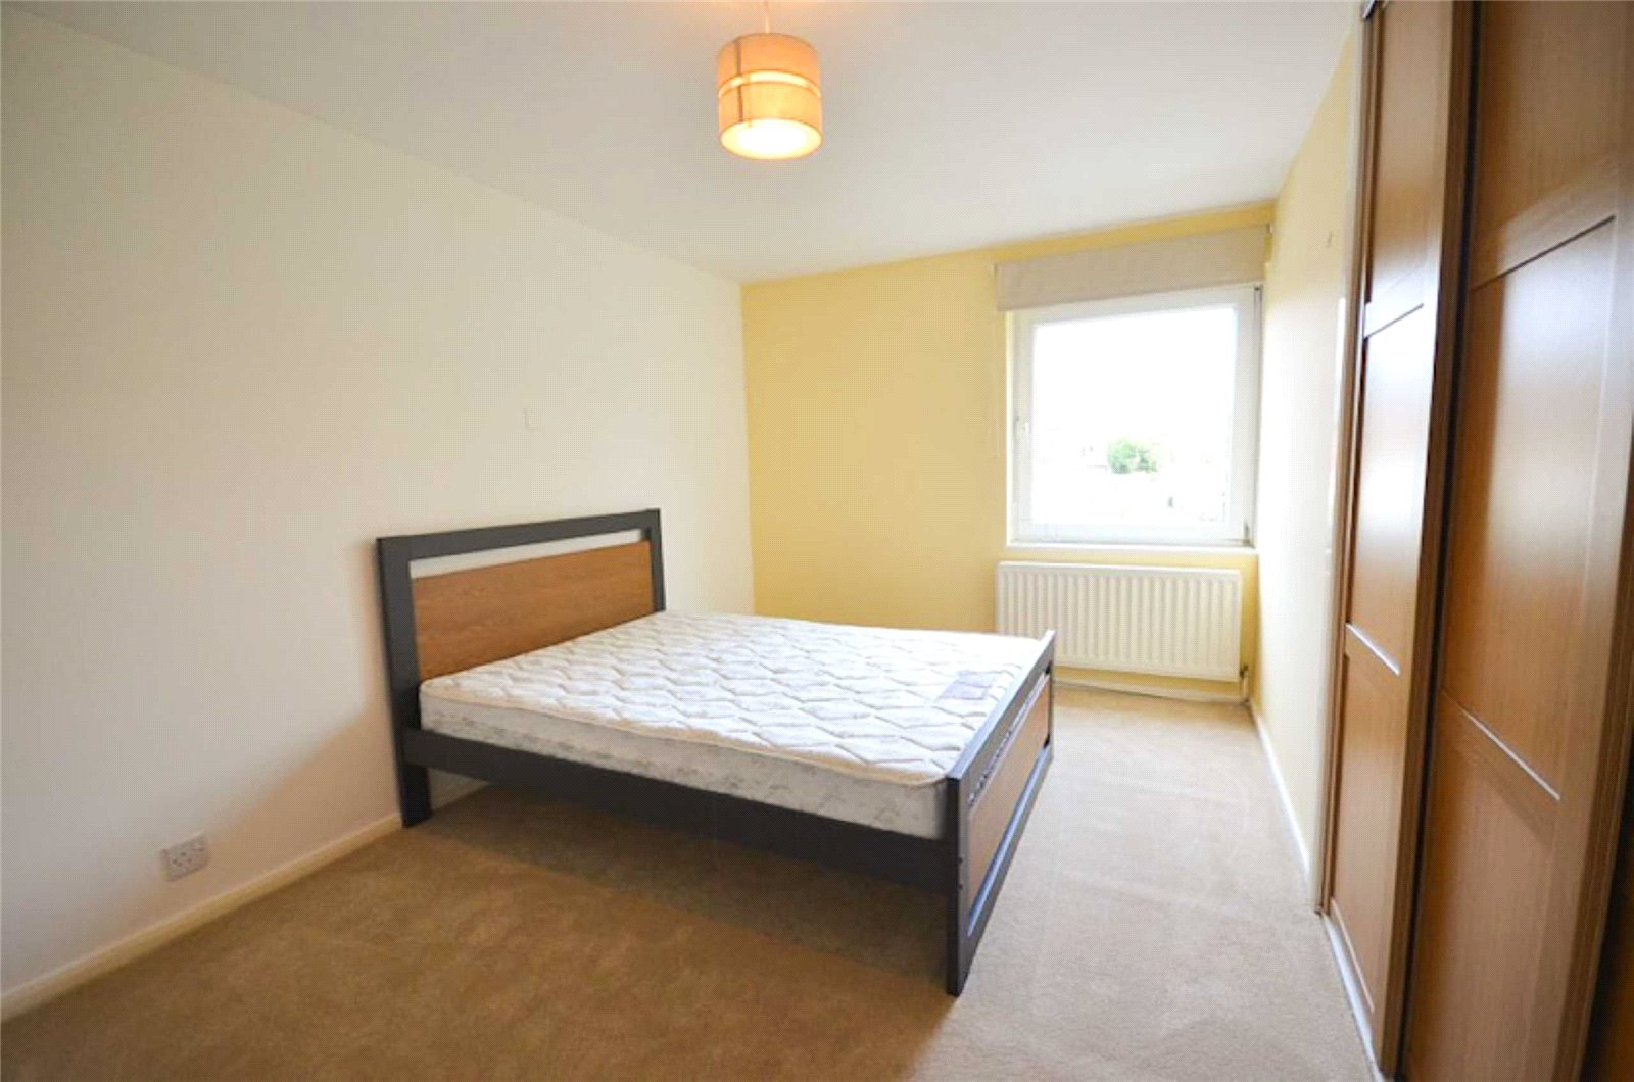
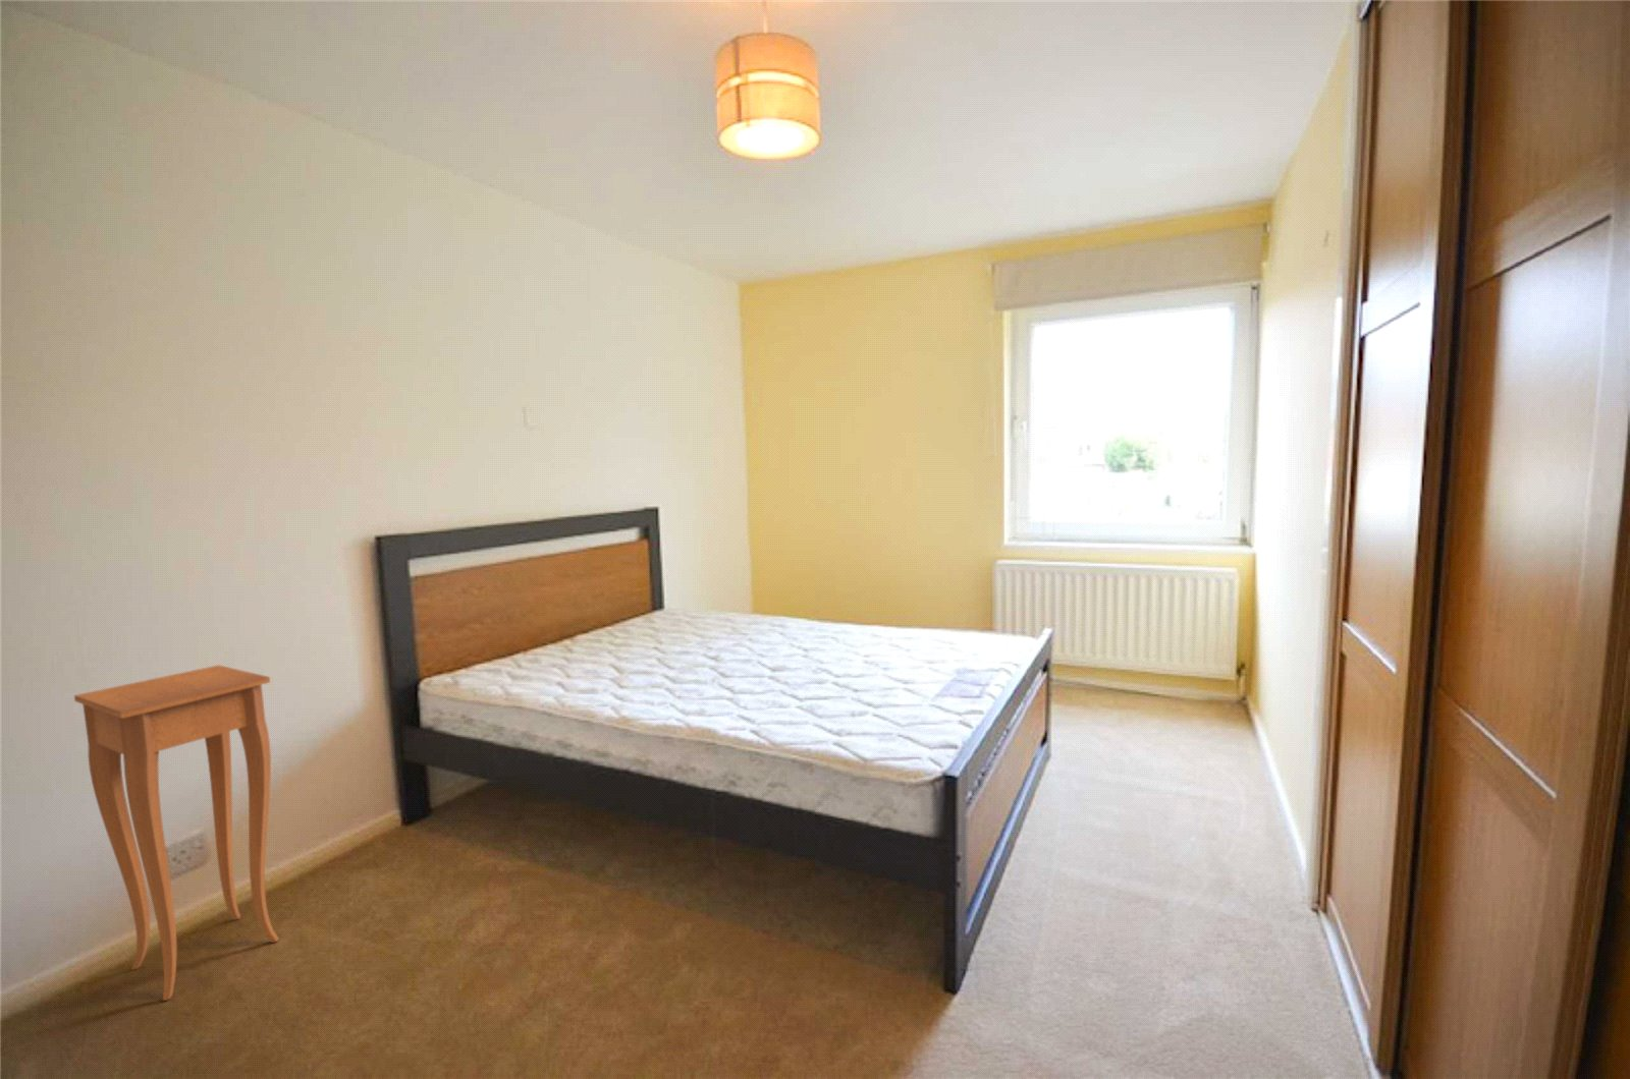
+ side table [73,664,281,1002]
